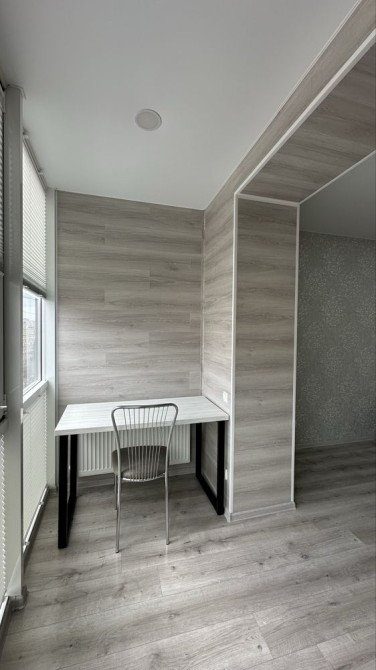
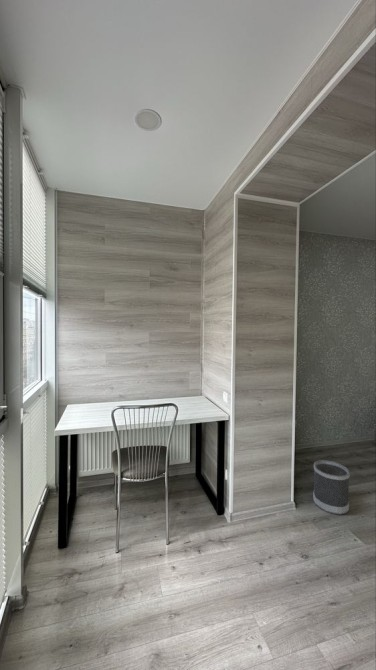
+ wastebasket [312,459,351,516]
